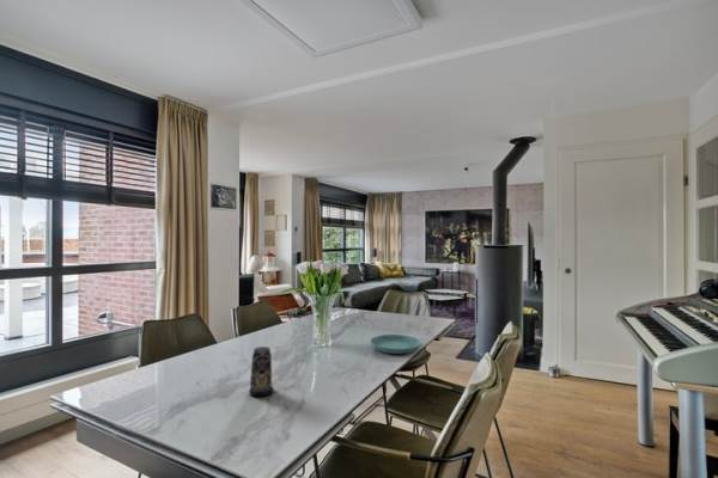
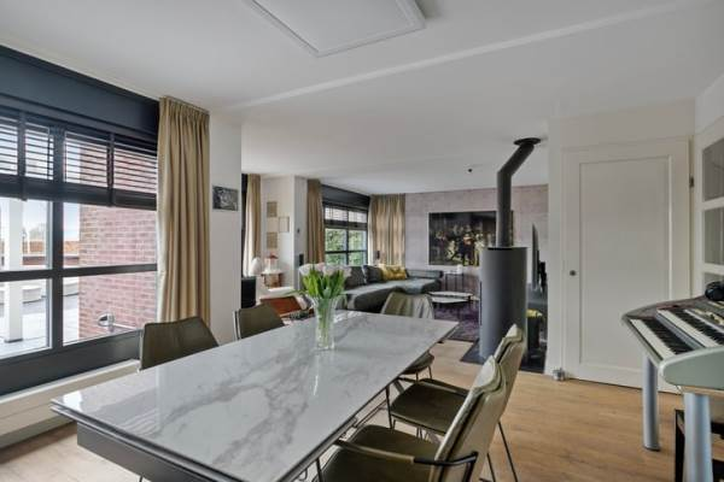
- saucer [370,333,422,355]
- candle [248,345,275,397]
